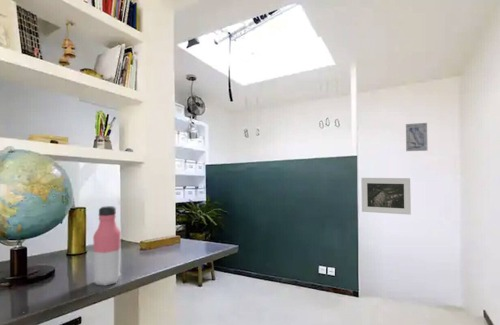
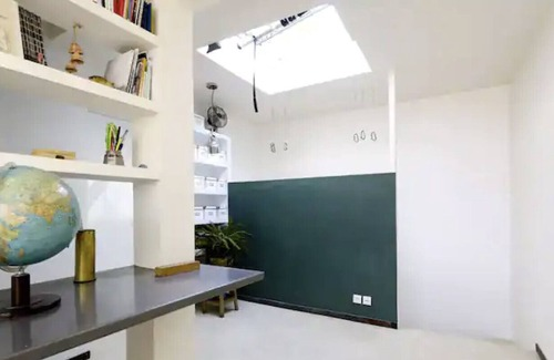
- wall art [405,122,428,152]
- water bottle [92,205,122,287]
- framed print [360,177,412,216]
